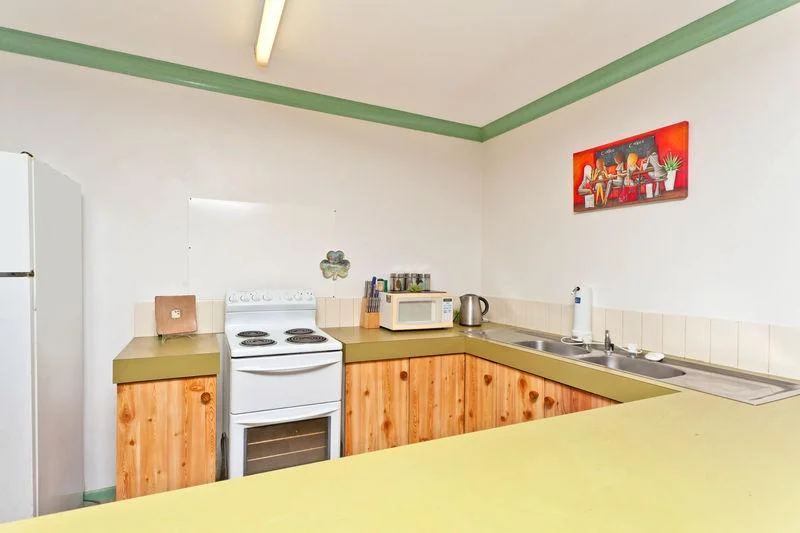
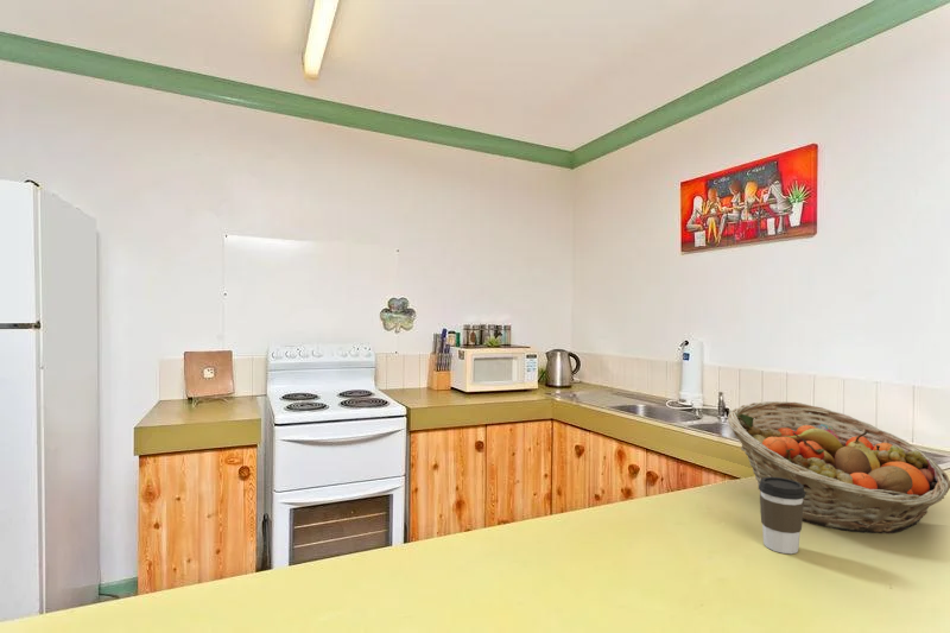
+ fruit basket [727,400,950,534]
+ coffee cup [758,477,805,555]
